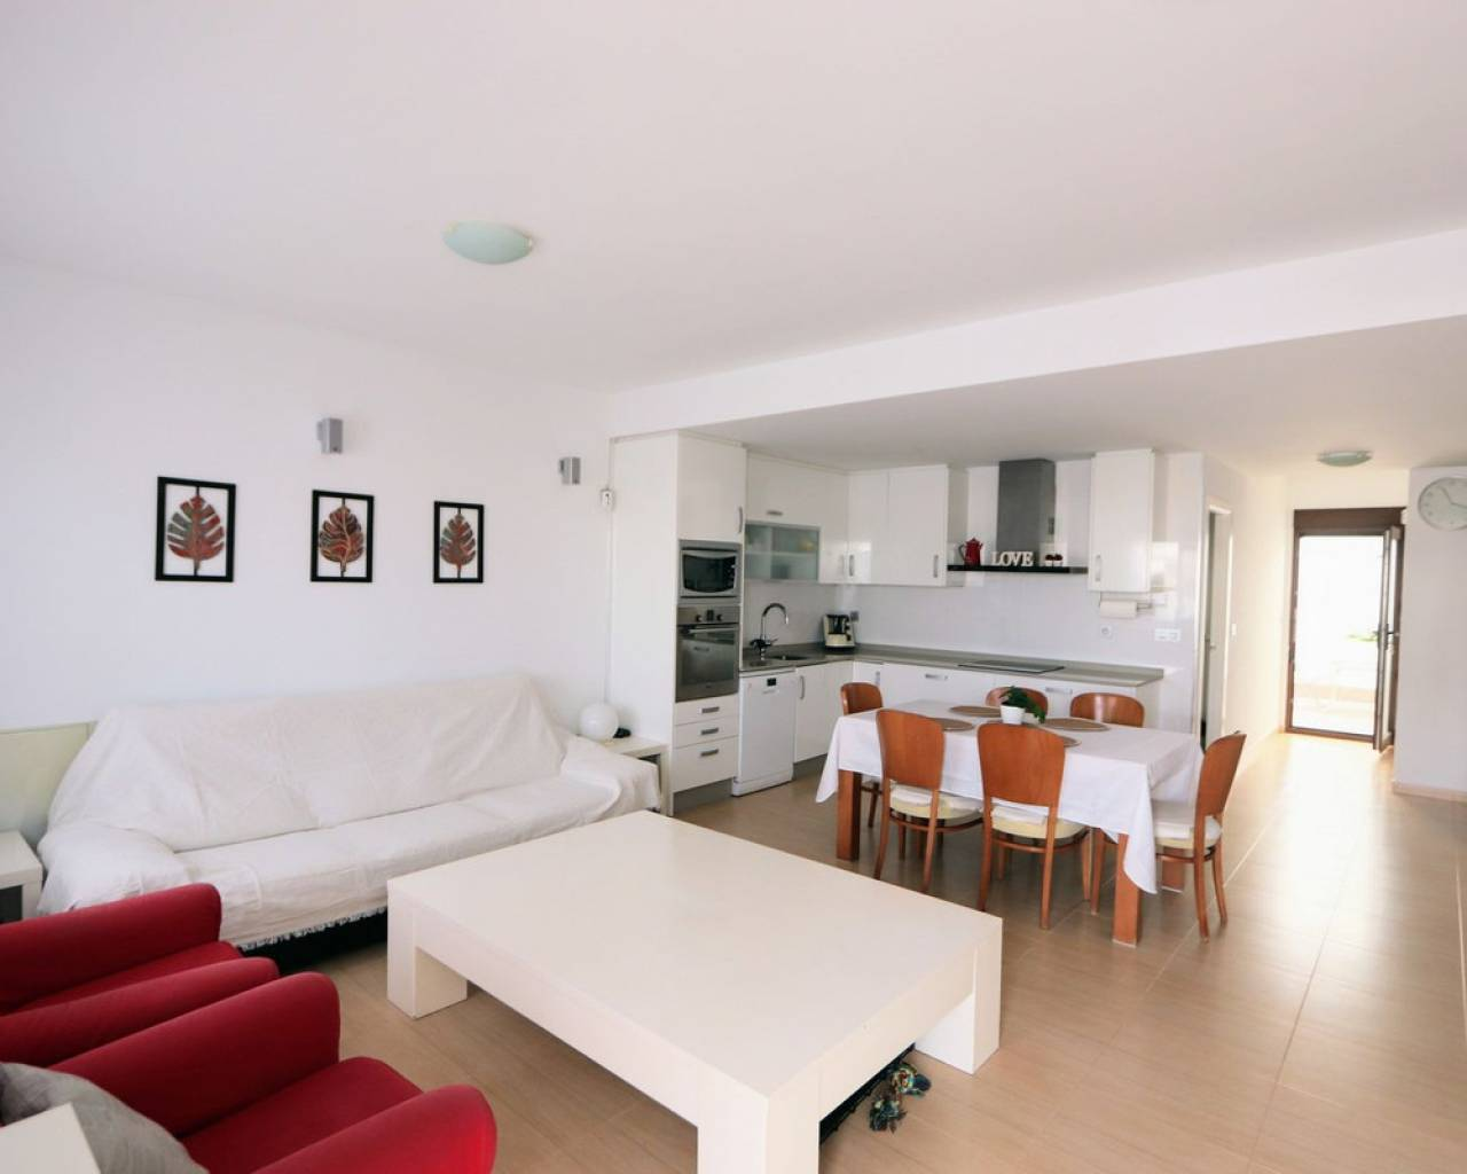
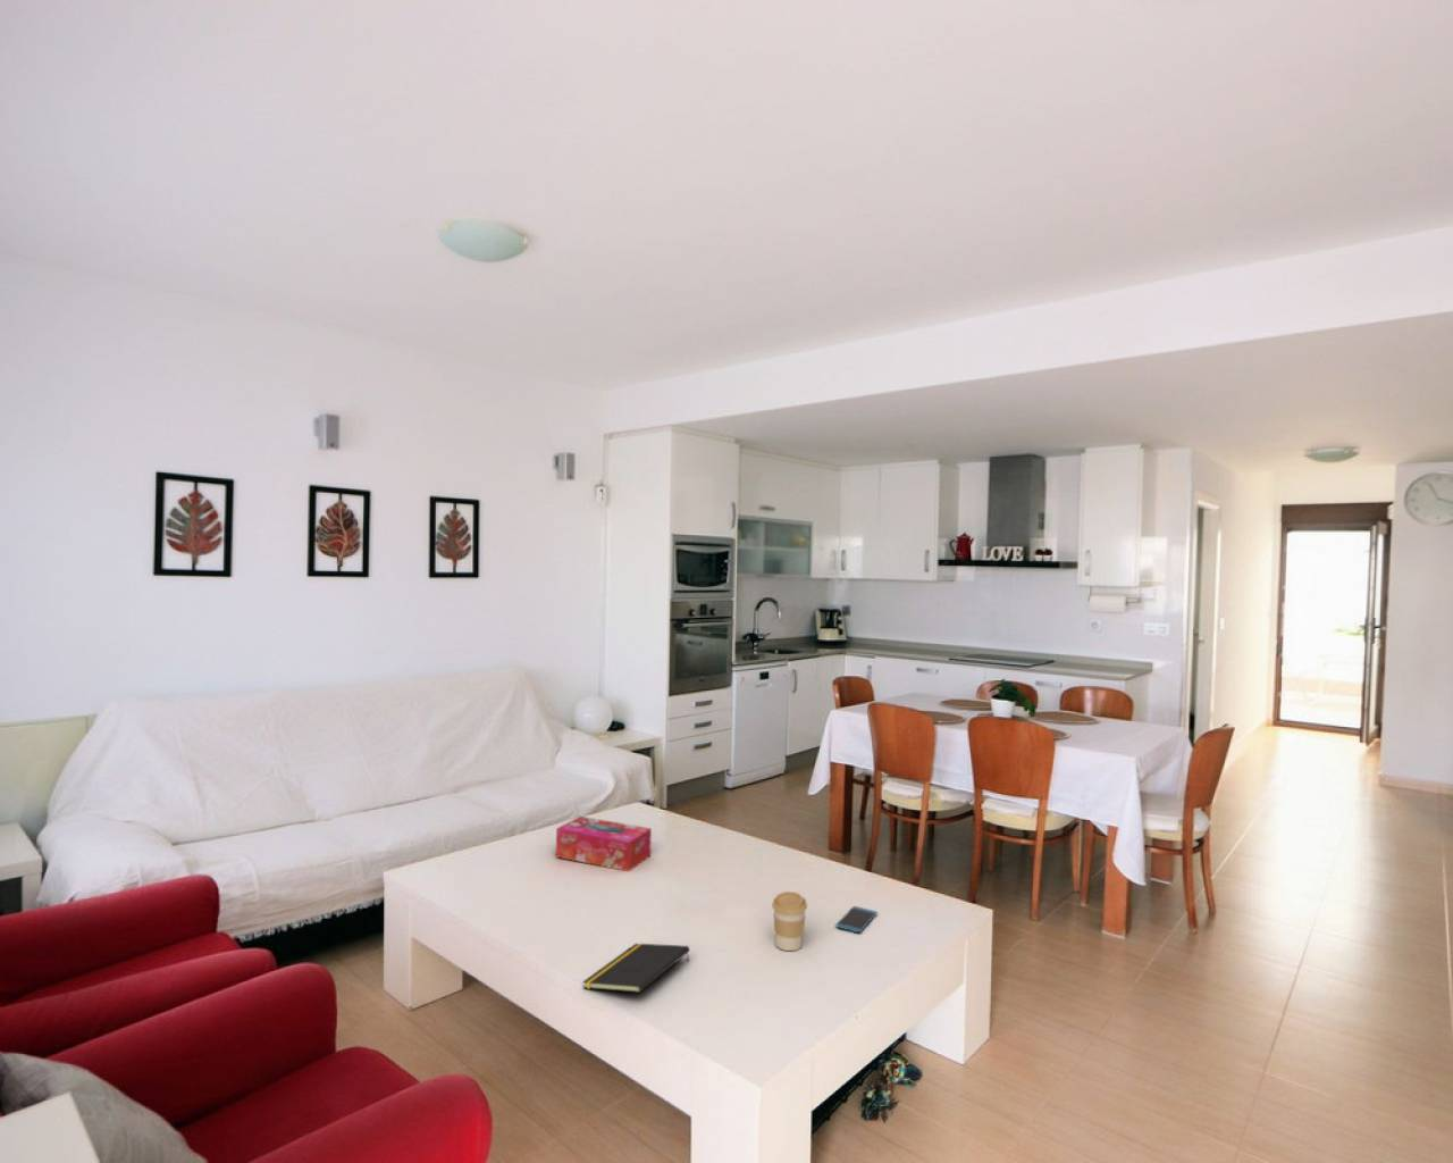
+ smartphone [834,905,879,935]
+ coffee cup [771,890,808,952]
+ tissue box [555,815,652,872]
+ notepad [581,942,690,993]
